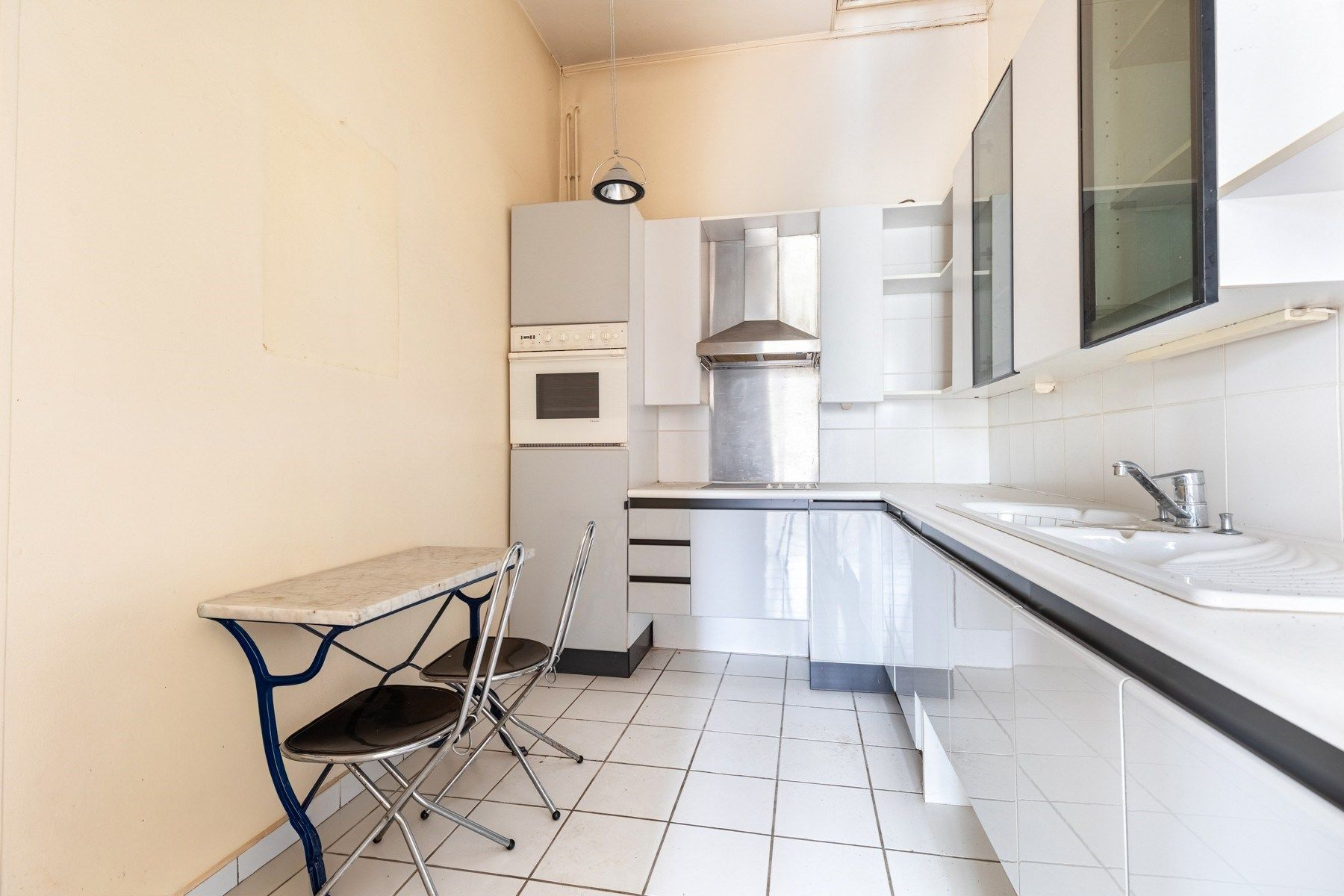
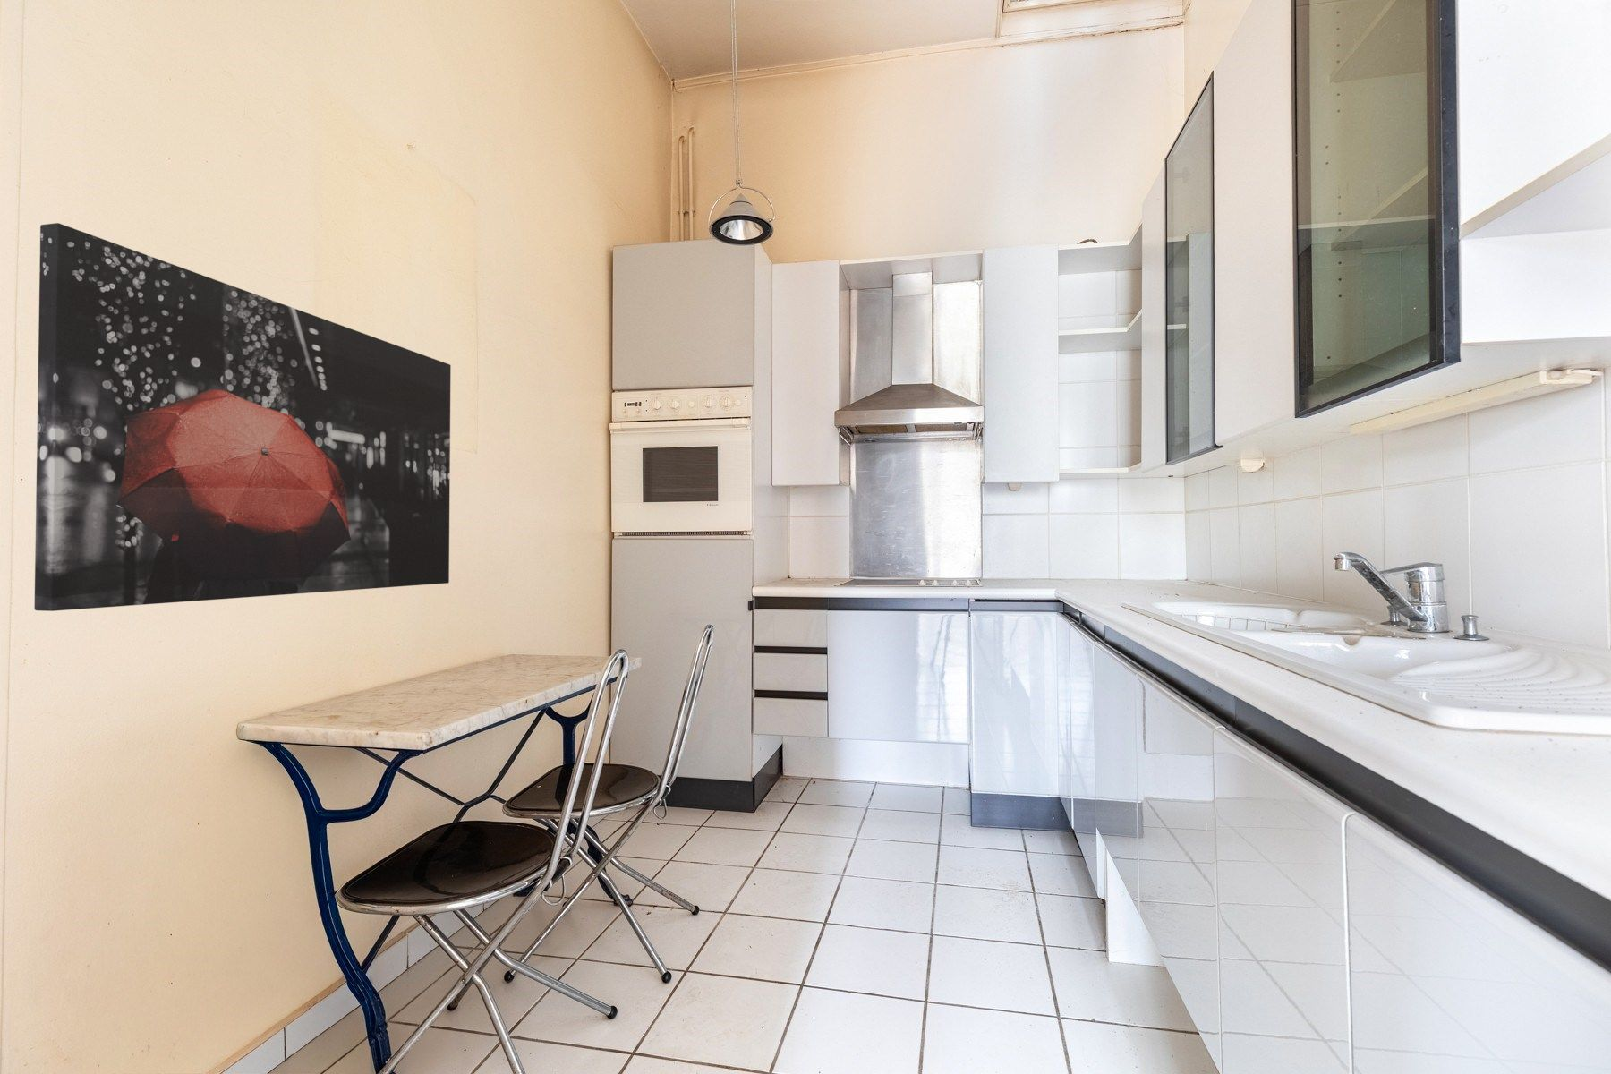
+ wall art [34,222,452,613]
